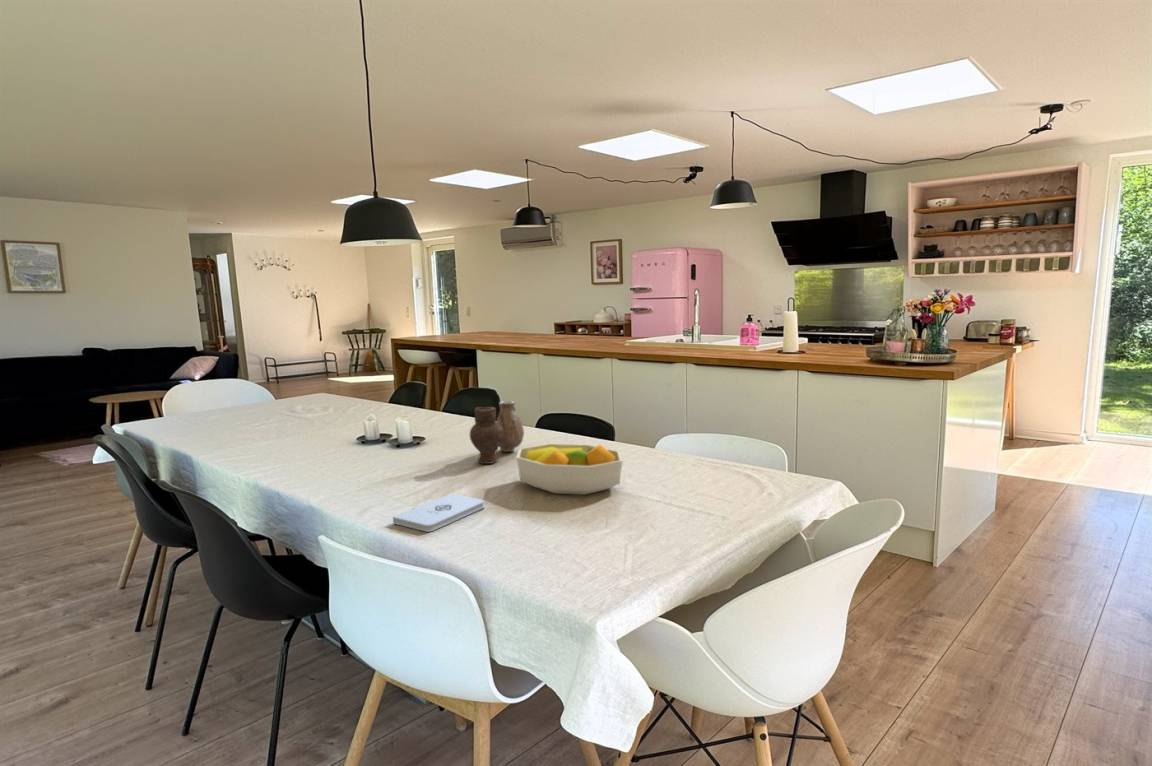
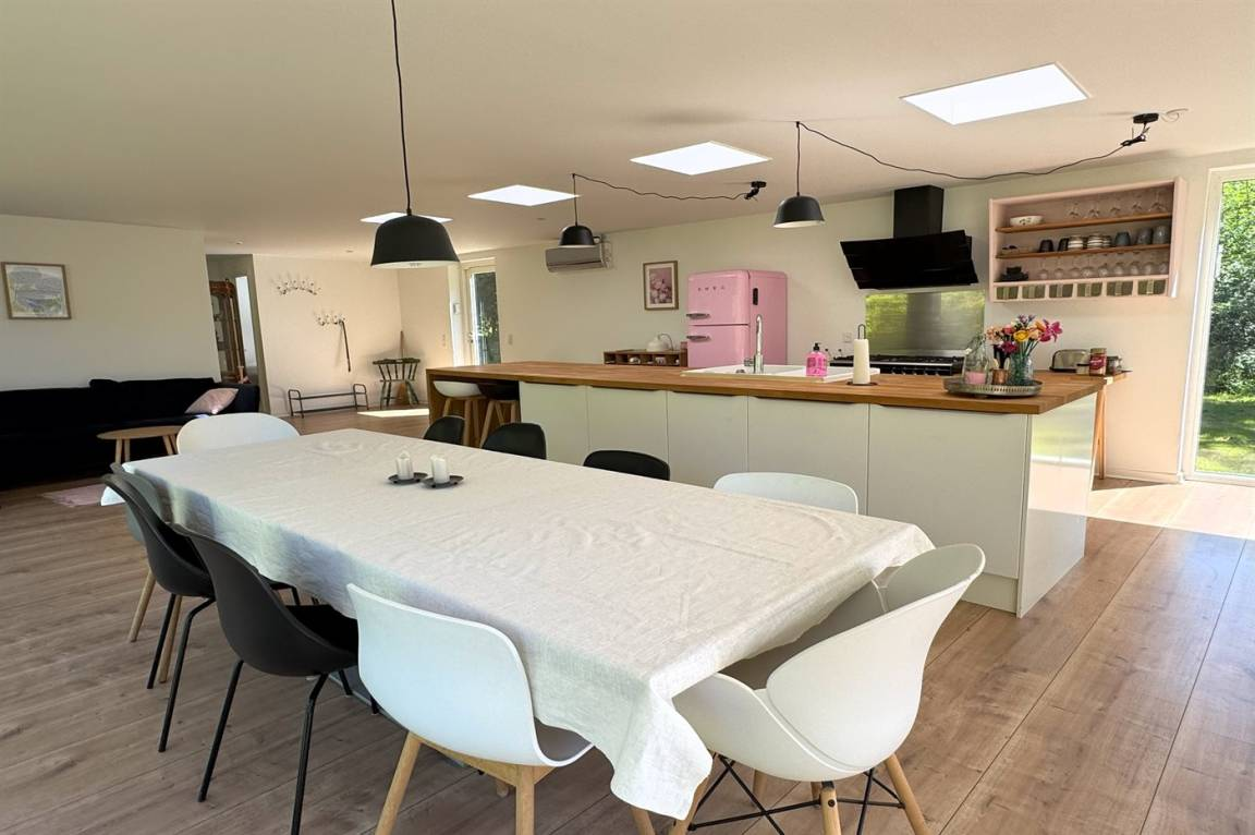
- notepad [392,493,485,533]
- fruit bowl [515,443,624,496]
- vase [469,400,525,465]
